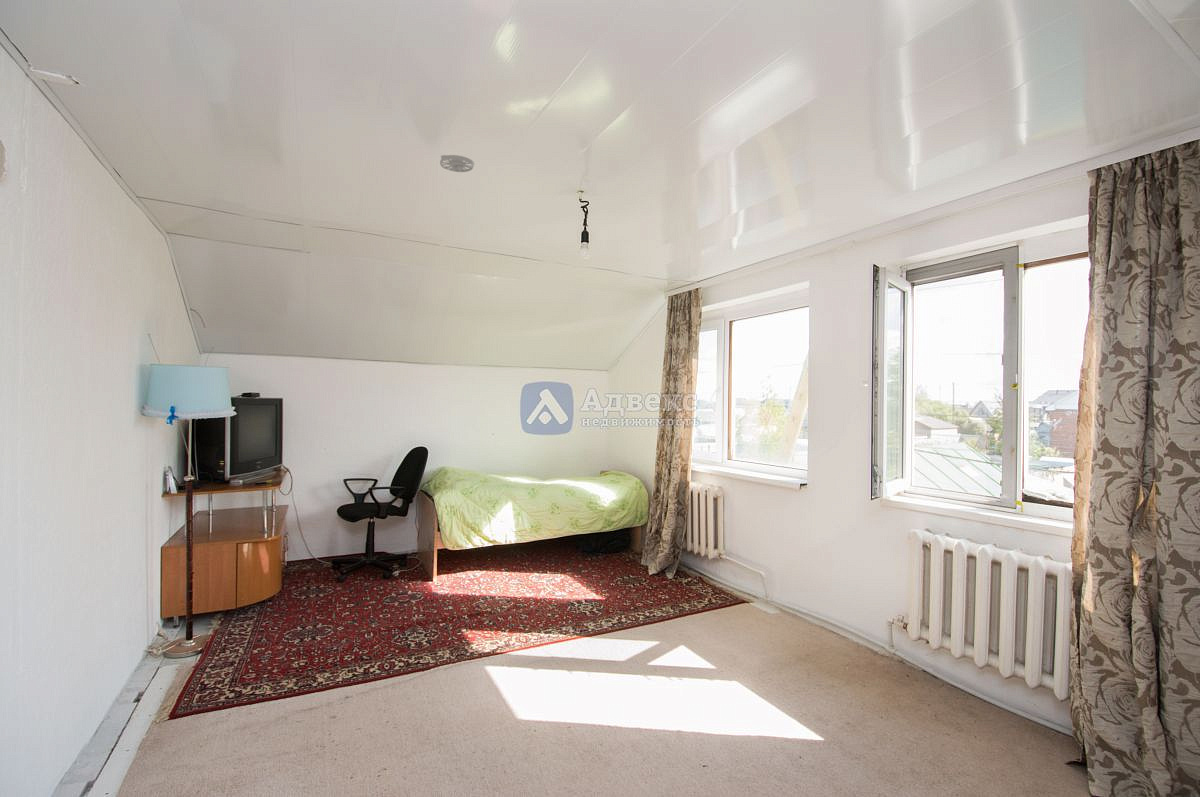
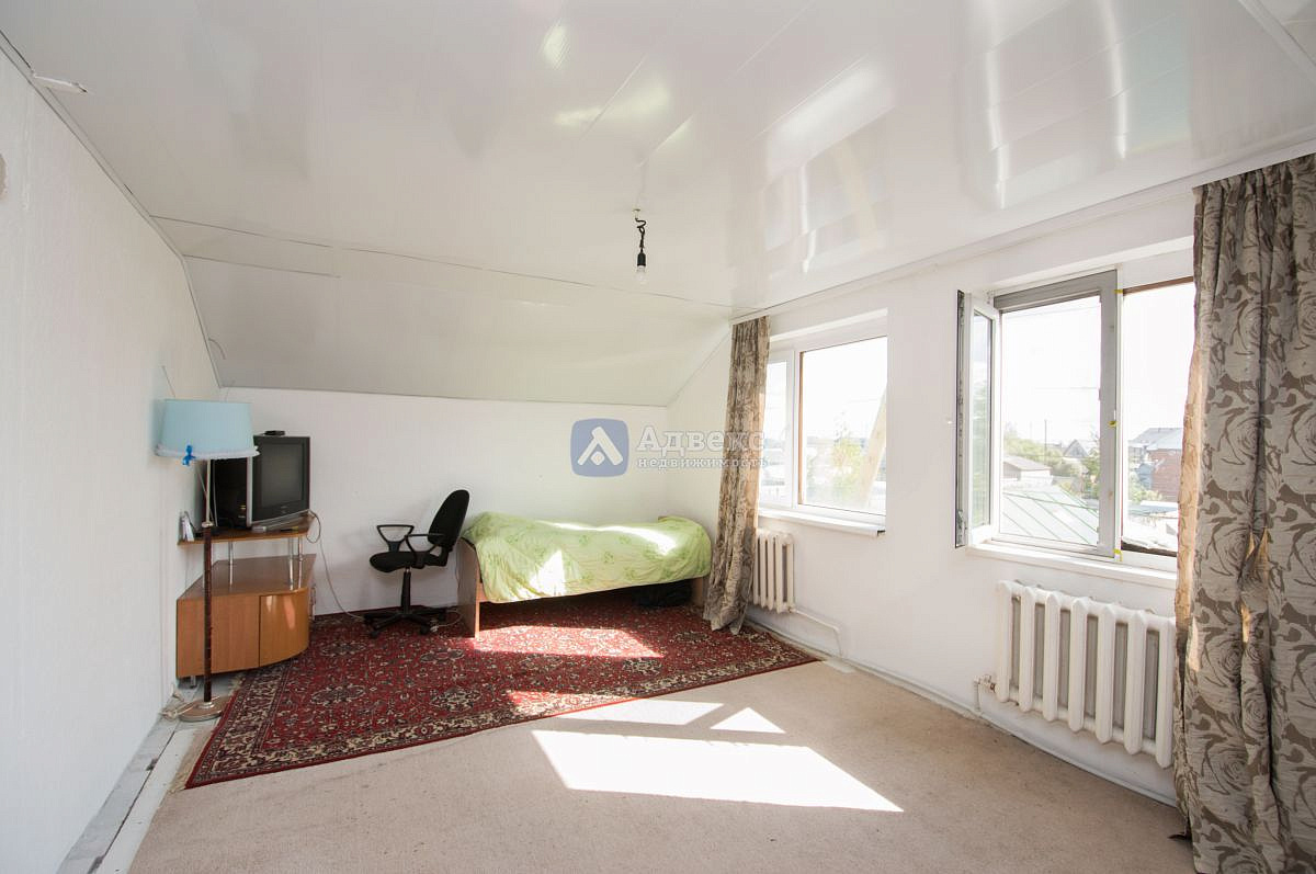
- smoke detector [439,154,476,173]
